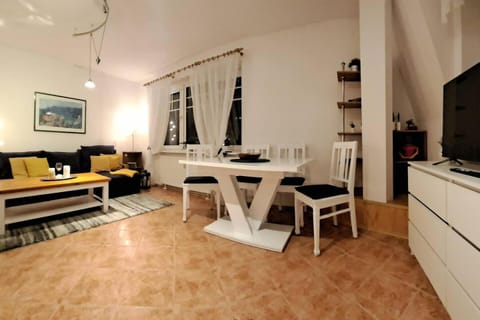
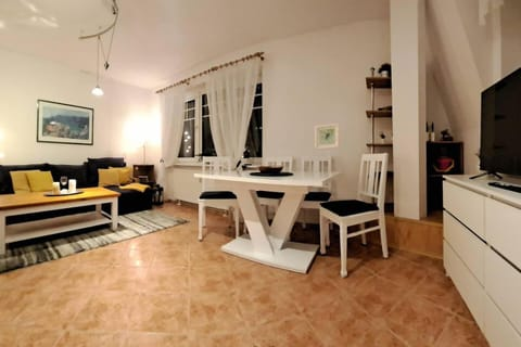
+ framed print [314,123,341,151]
